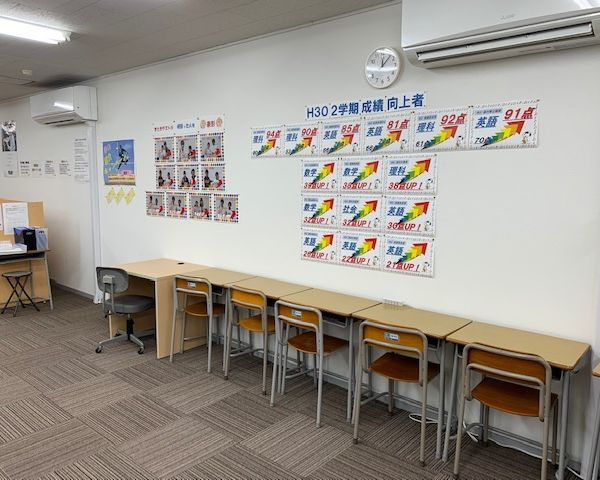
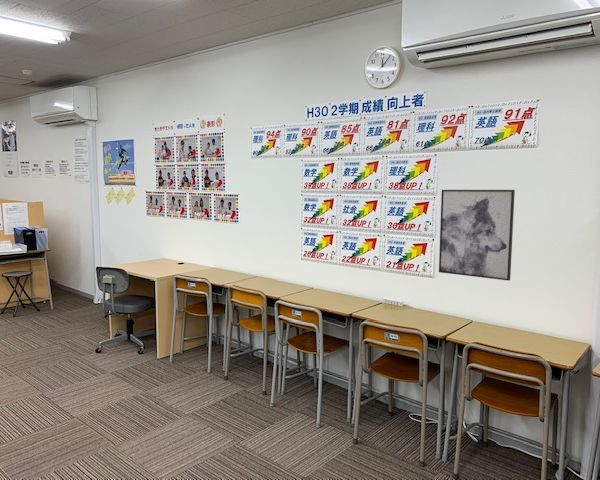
+ wall art [438,189,516,282]
